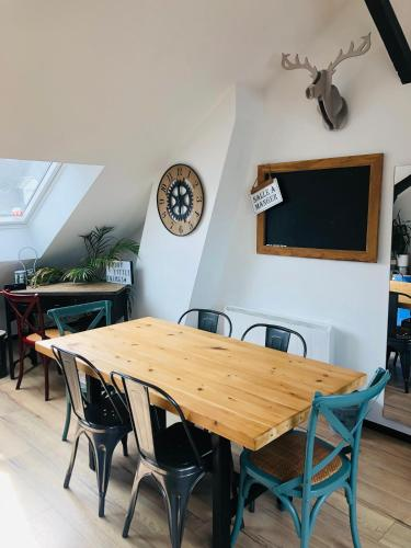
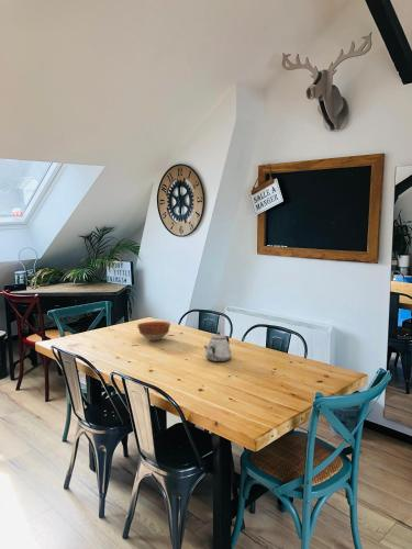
+ bowl [136,321,171,341]
+ teapot [203,332,232,362]
